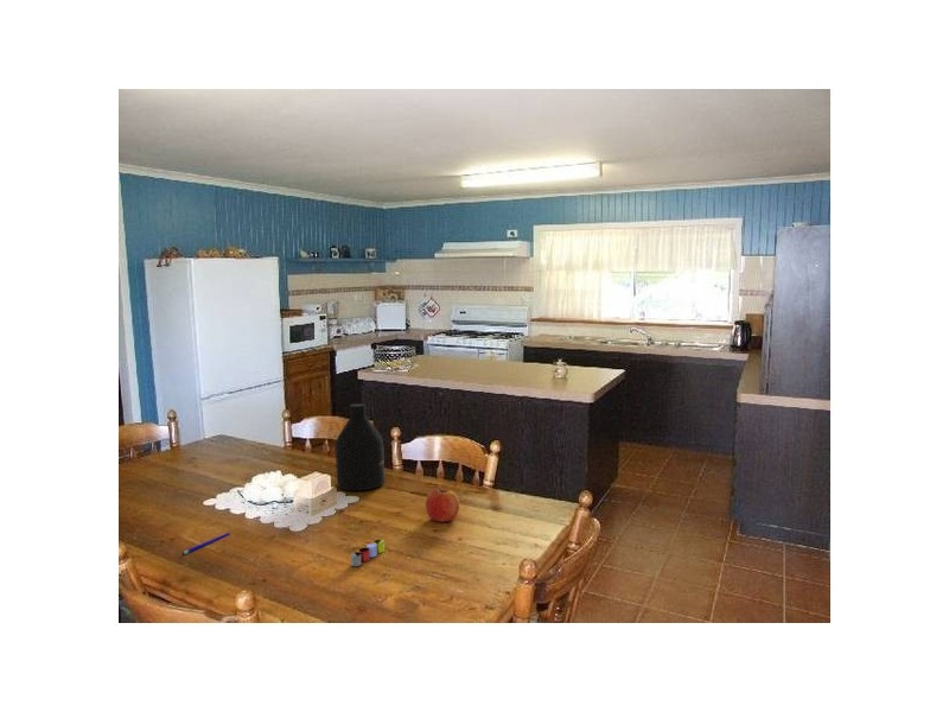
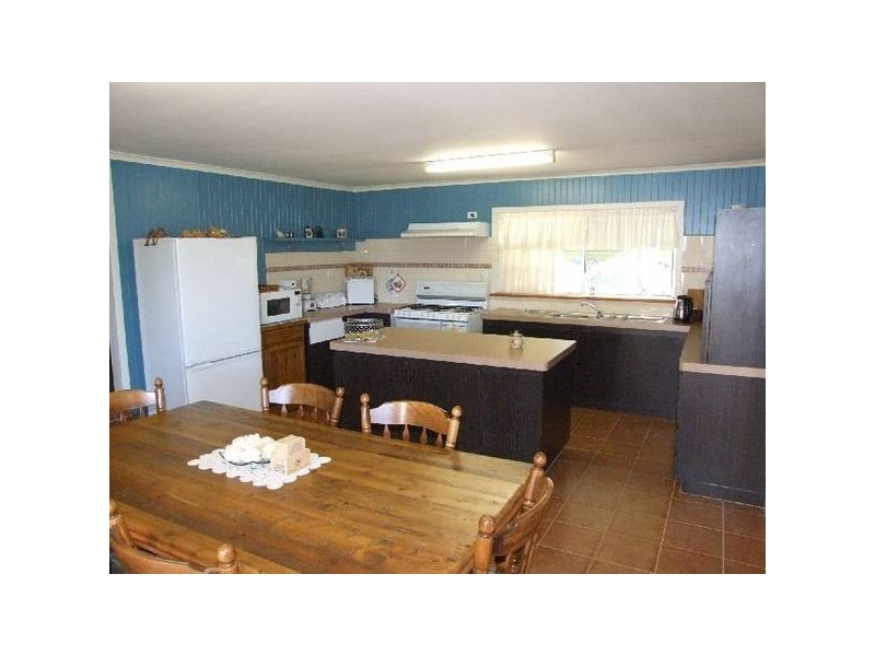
- bottle [335,402,386,491]
- cup [350,539,386,567]
- pen [180,532,231,557]
- fruit [425,487,460,523]
